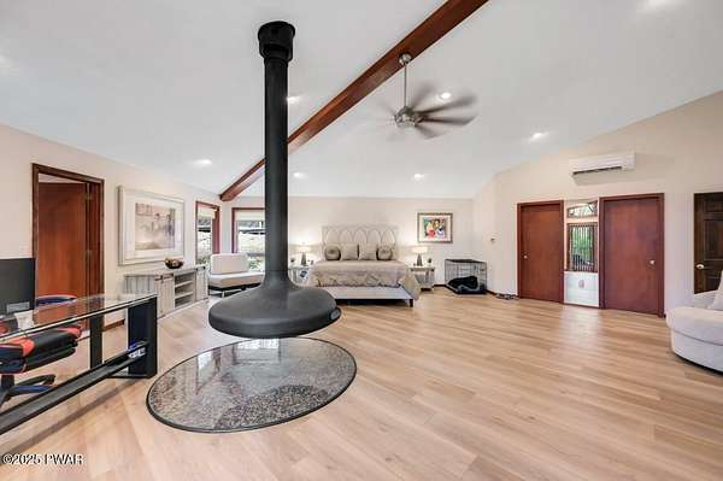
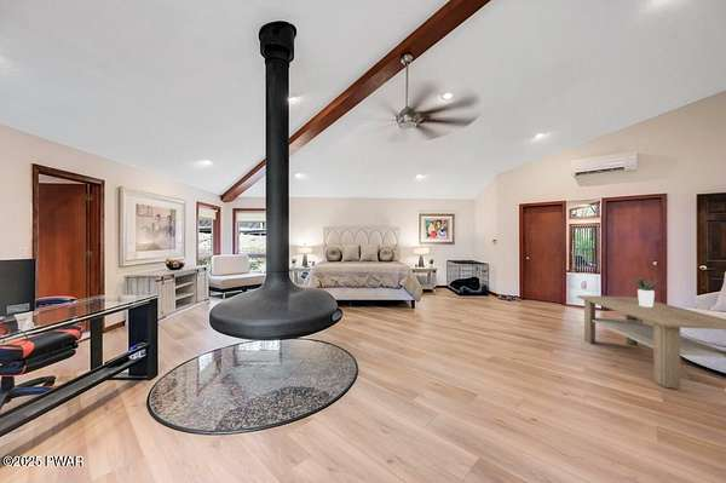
+ coffee table [576,294,726,390]
+ potted plant [628,277,668,307]
